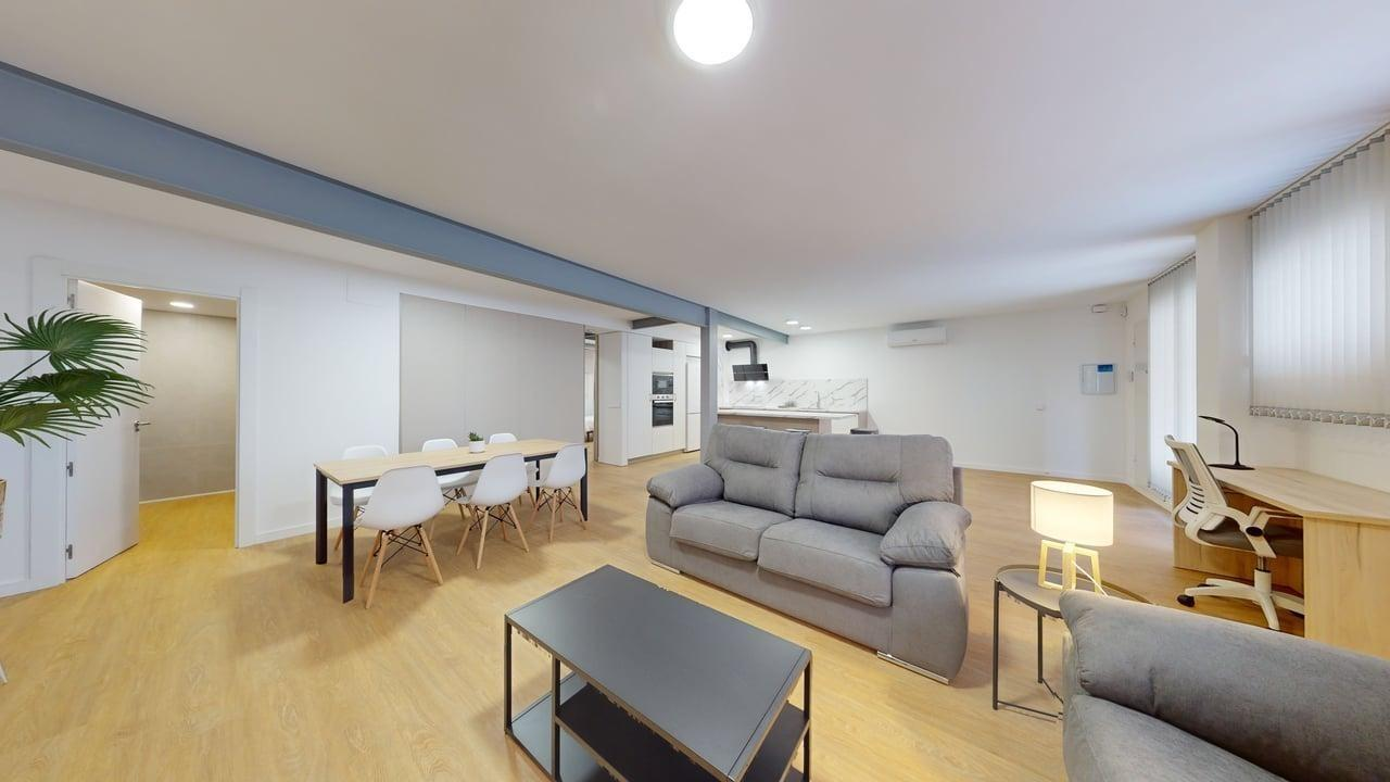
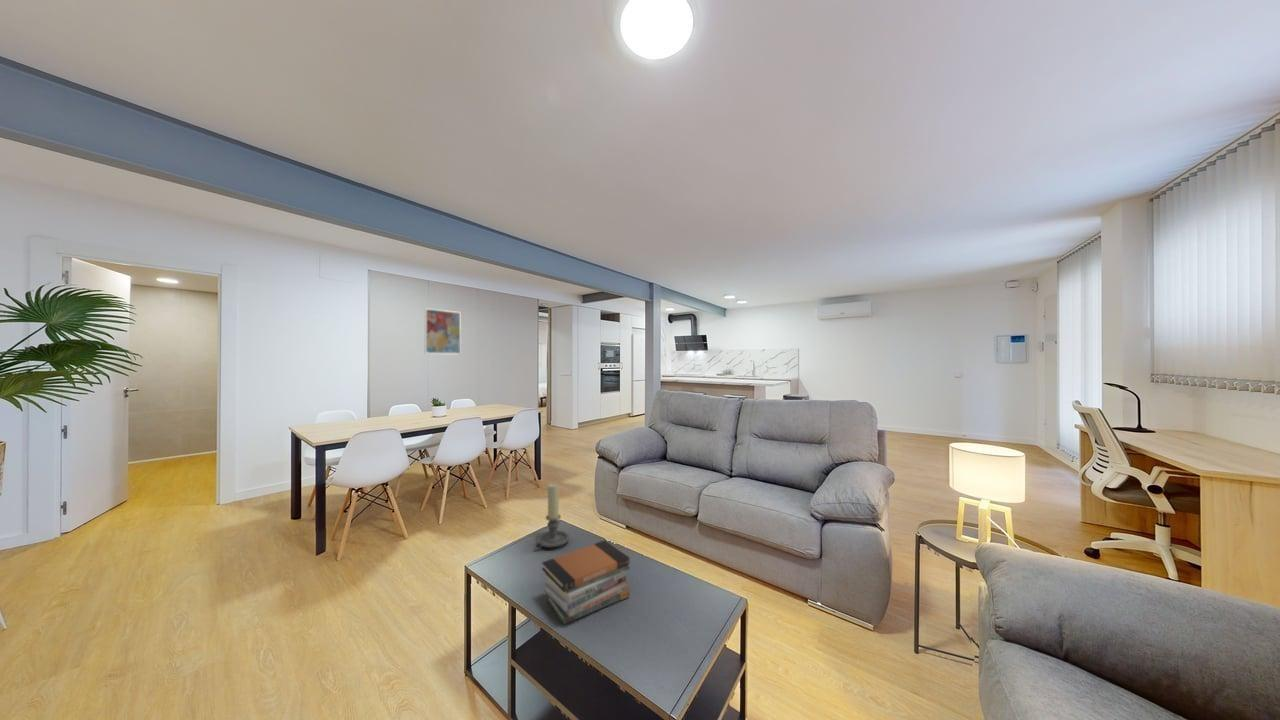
+ candle holder [534,483,570,551]
+ book stack [541,539,631,625]
+ wall art [424,307,462,355]
